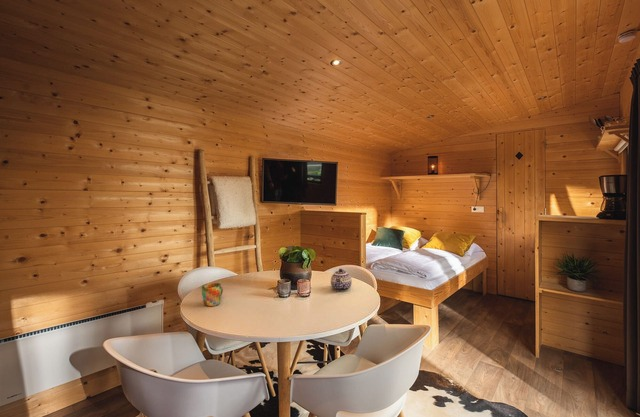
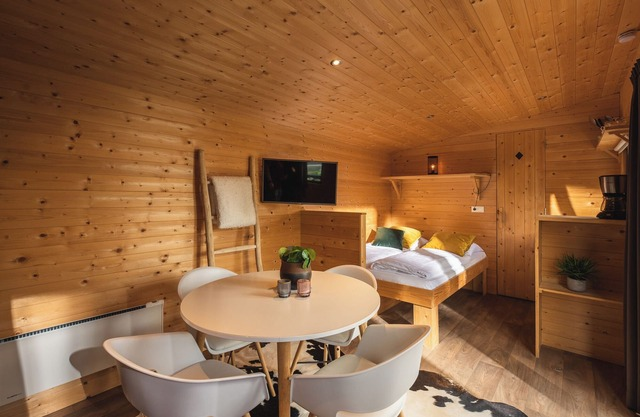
- teapot [330,268,353,292]
- mug [201,282,224,307]
